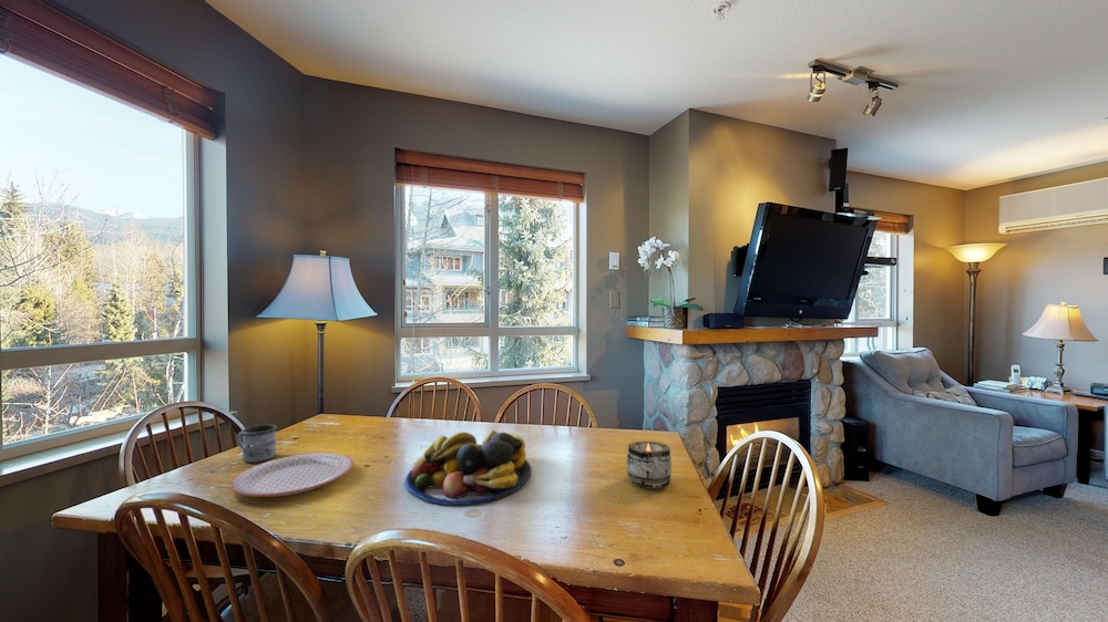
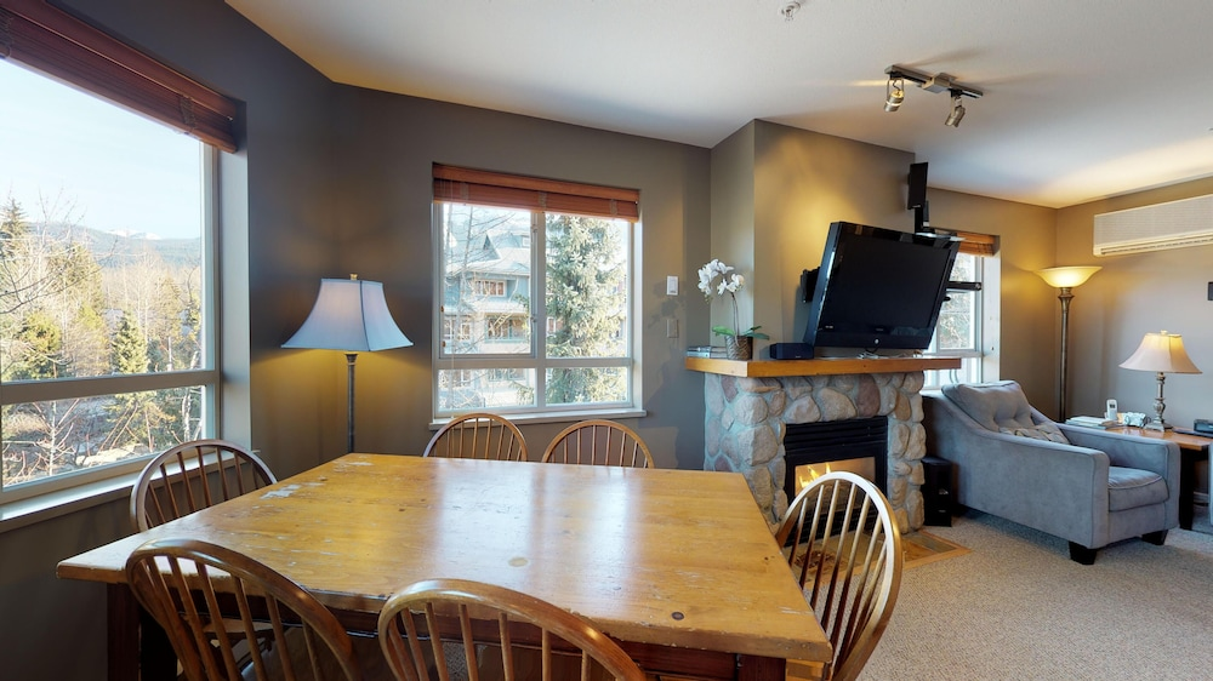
- plate [230,452,355,498]
- fruit bowl [404,429,533,506]
- mug [236,424,278,464]
- candle holder [626,440,673,489]
